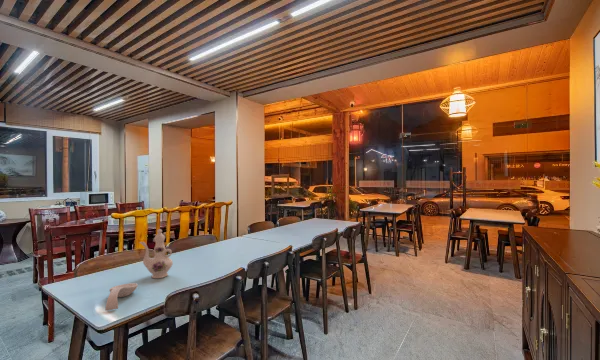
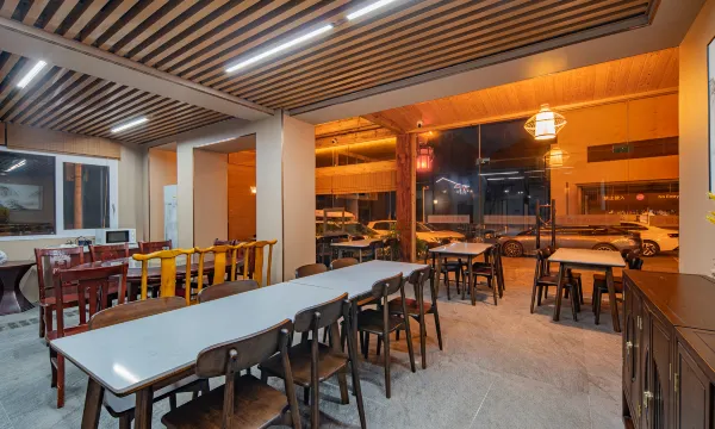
- spoon rest [104,282,139,311]
- chinaware [138,228,174,279]
